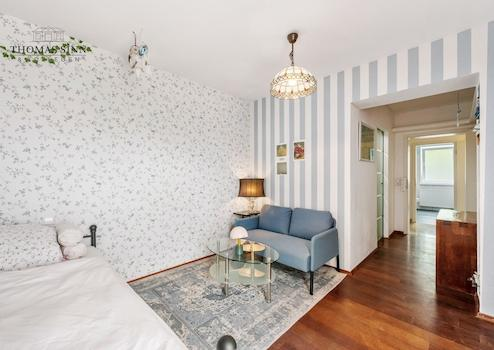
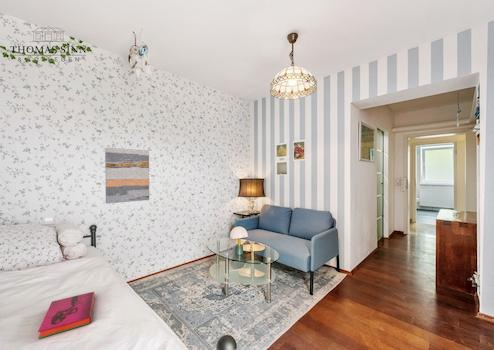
+ hardback book [37,291,96,340]
+ wall art [104,147,150,204]
